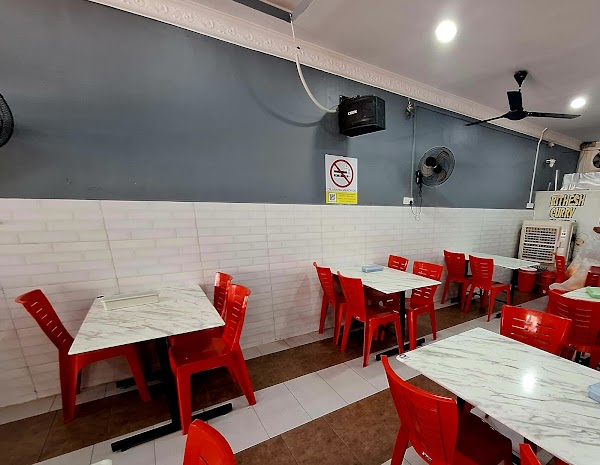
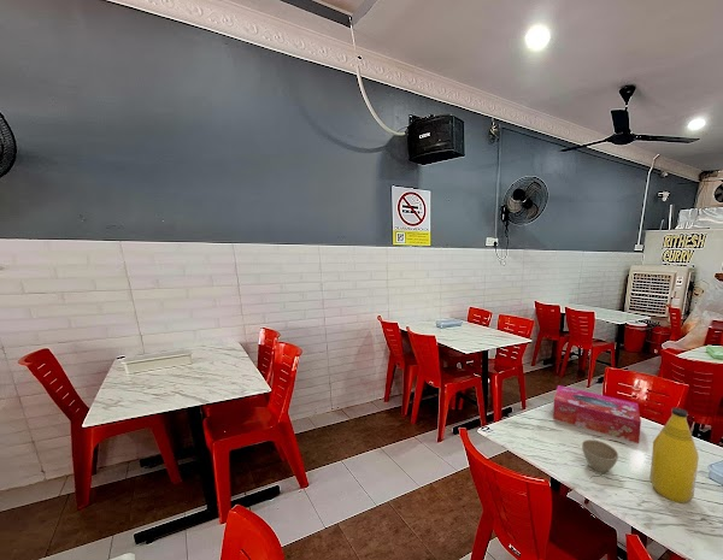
+ flower pot [581,438,619,473]
+ bottle [648,407,700,505]
+ tissue box [552,384,642,444]
